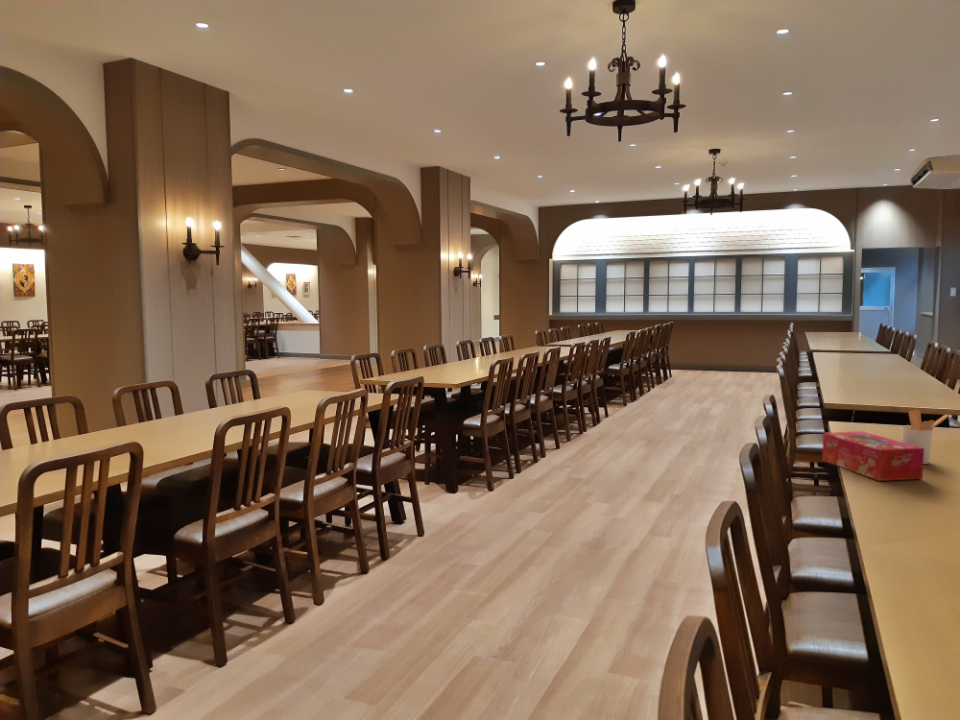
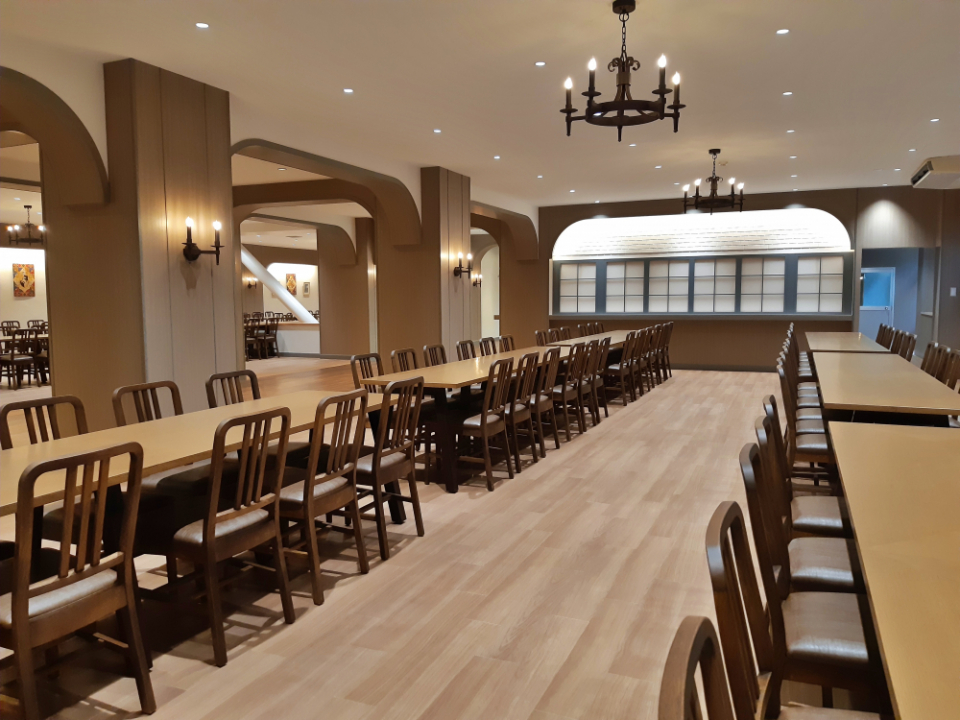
- tissue box [821,430,924,482]
- utensil holder [900,408,950,465]
